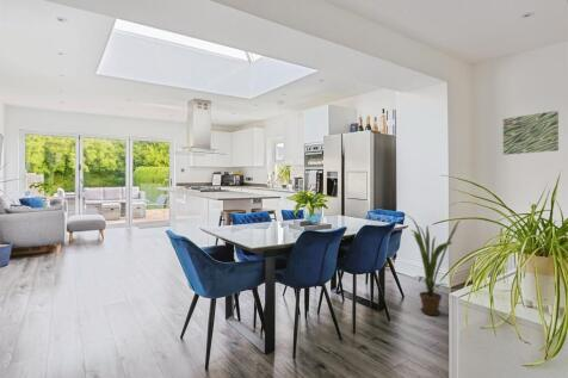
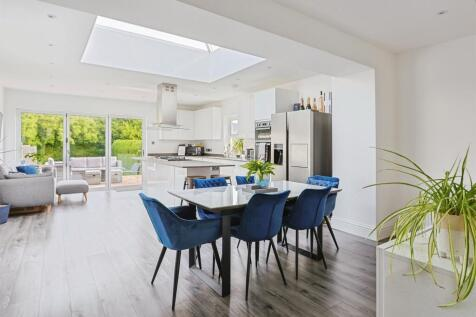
- wall art [502,110,560,156]
- house plant [405,213,464,316]
